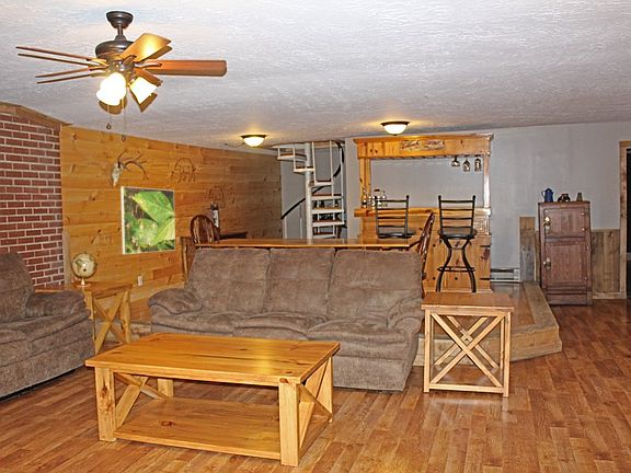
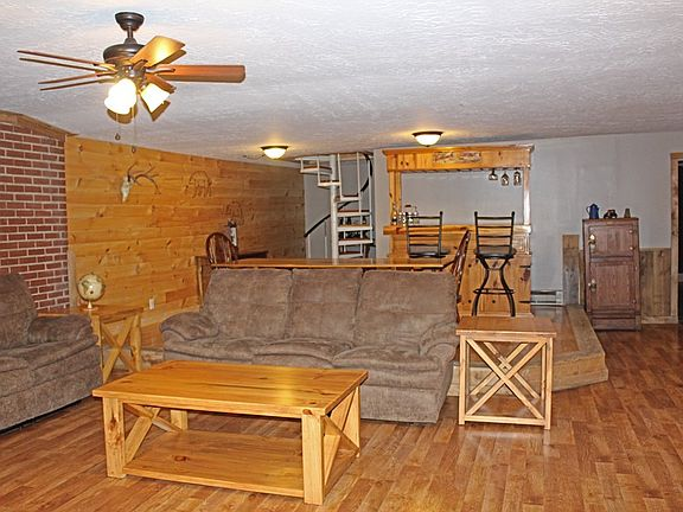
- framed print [119,185,176,255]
